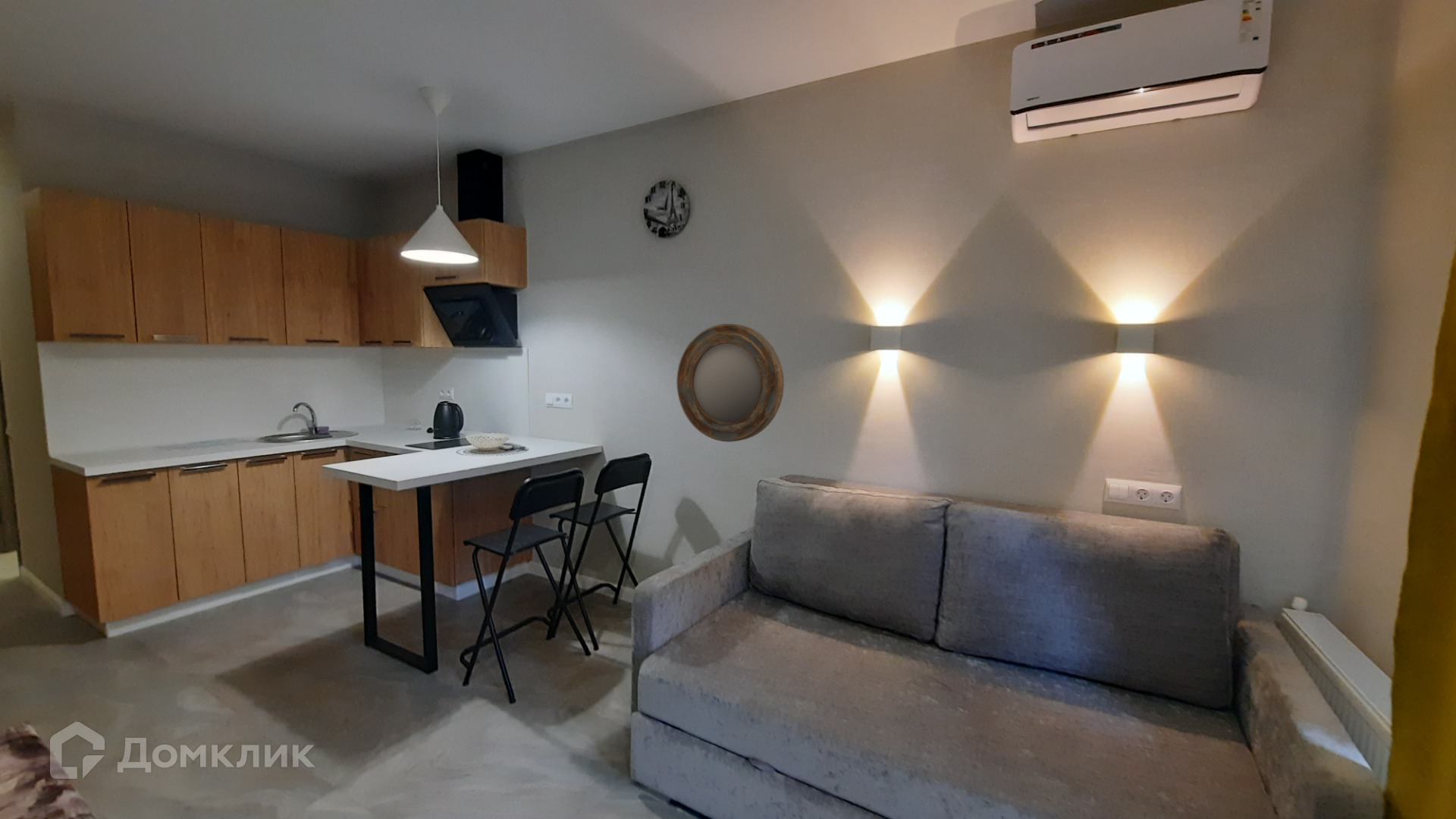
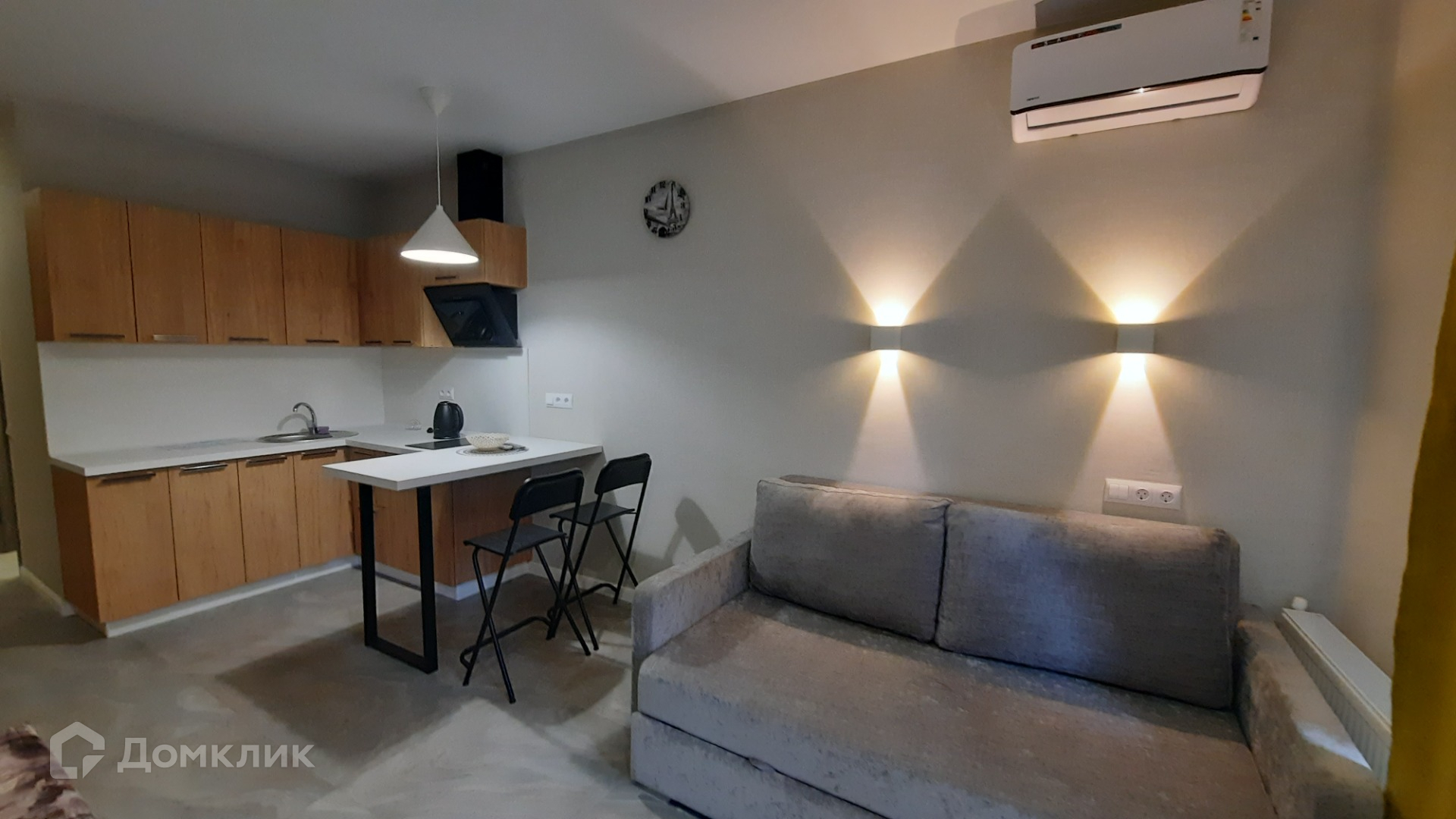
- home mirror [676,323,785,443]
